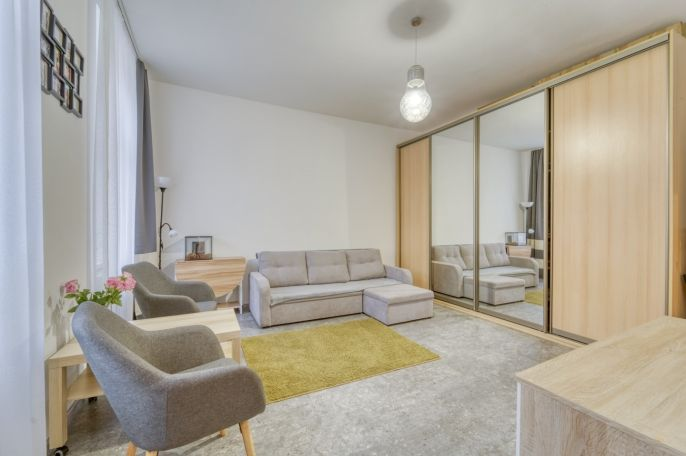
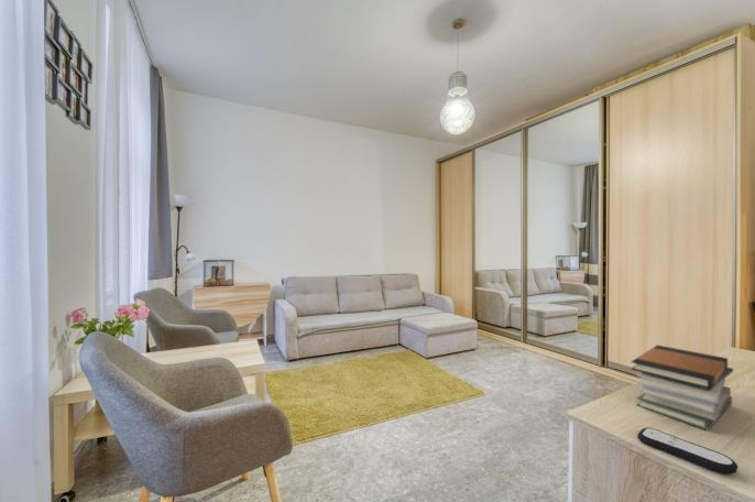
+ book stack [631,343,734,432]
+ remote control [636,426,740,476]
